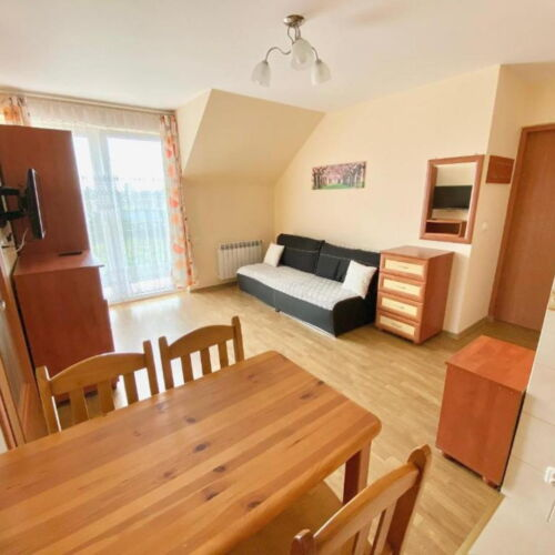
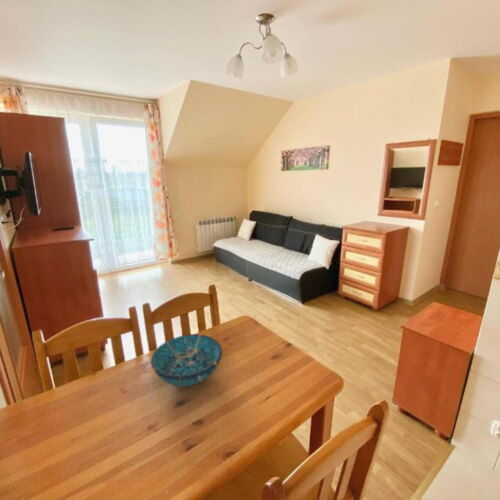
+ decorative bowl [150,333,223,388]
